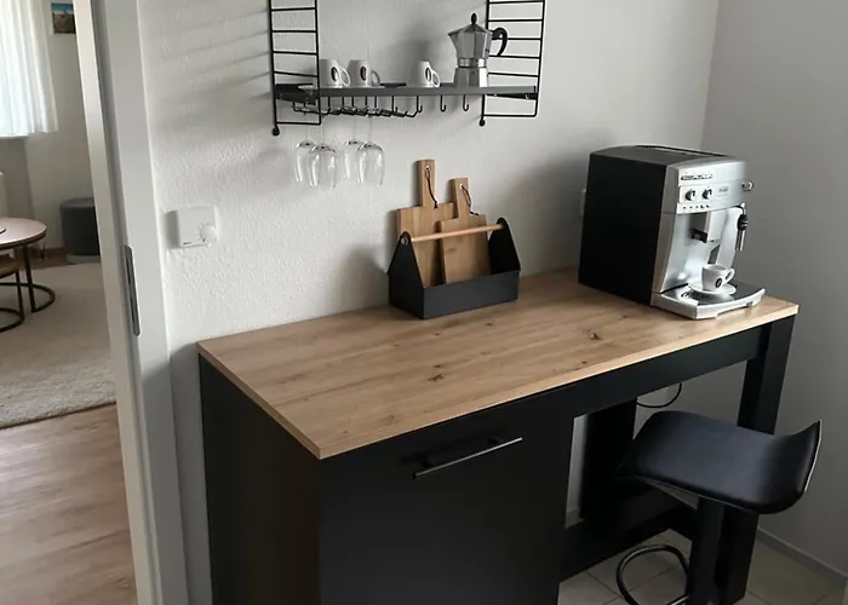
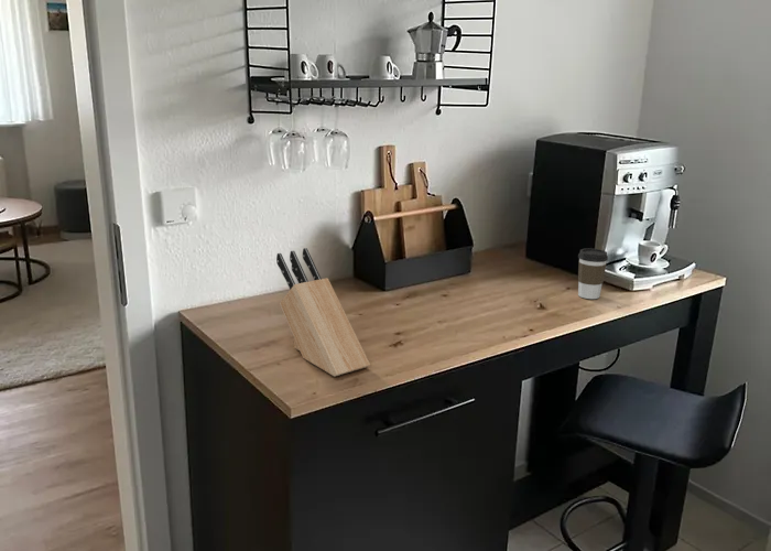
+ knife block [275,247,371,378]
+ coffee cup [577,247,609,300]
